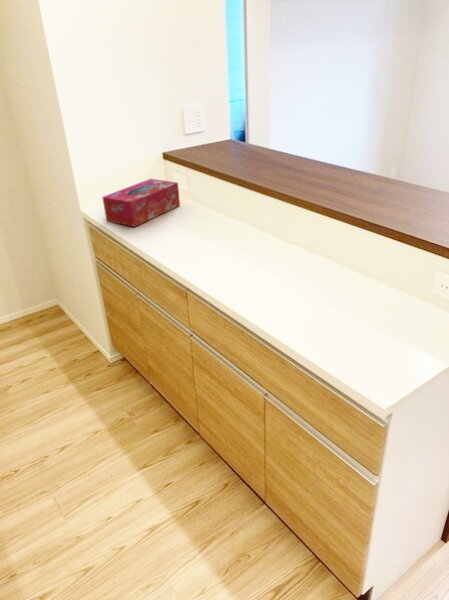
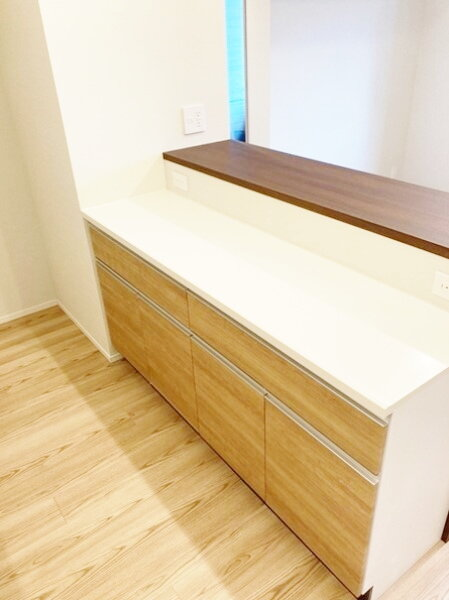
- tissue box [101,178,181,228]
